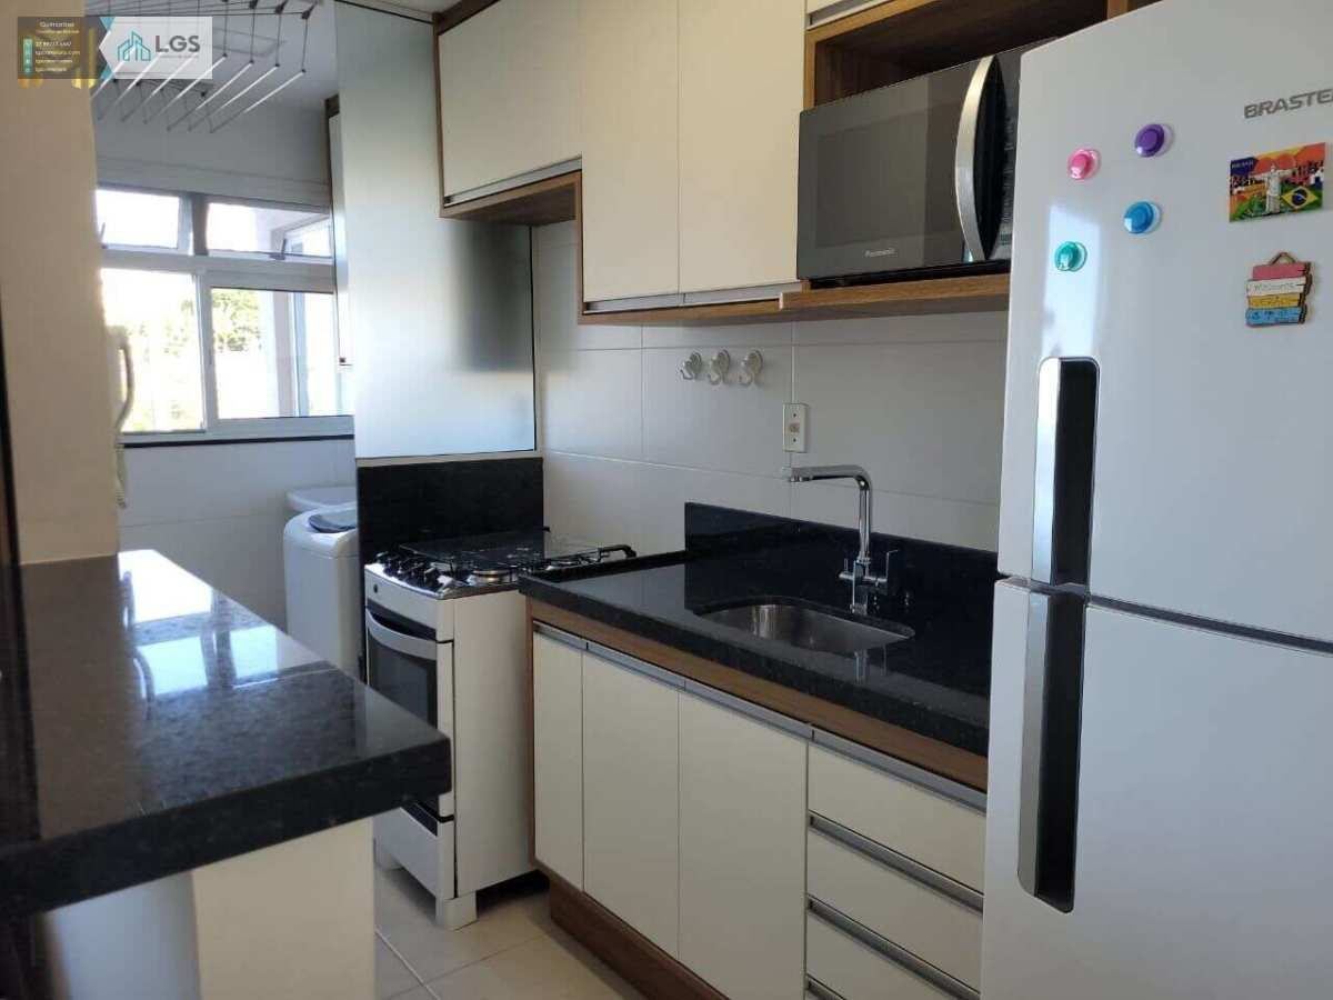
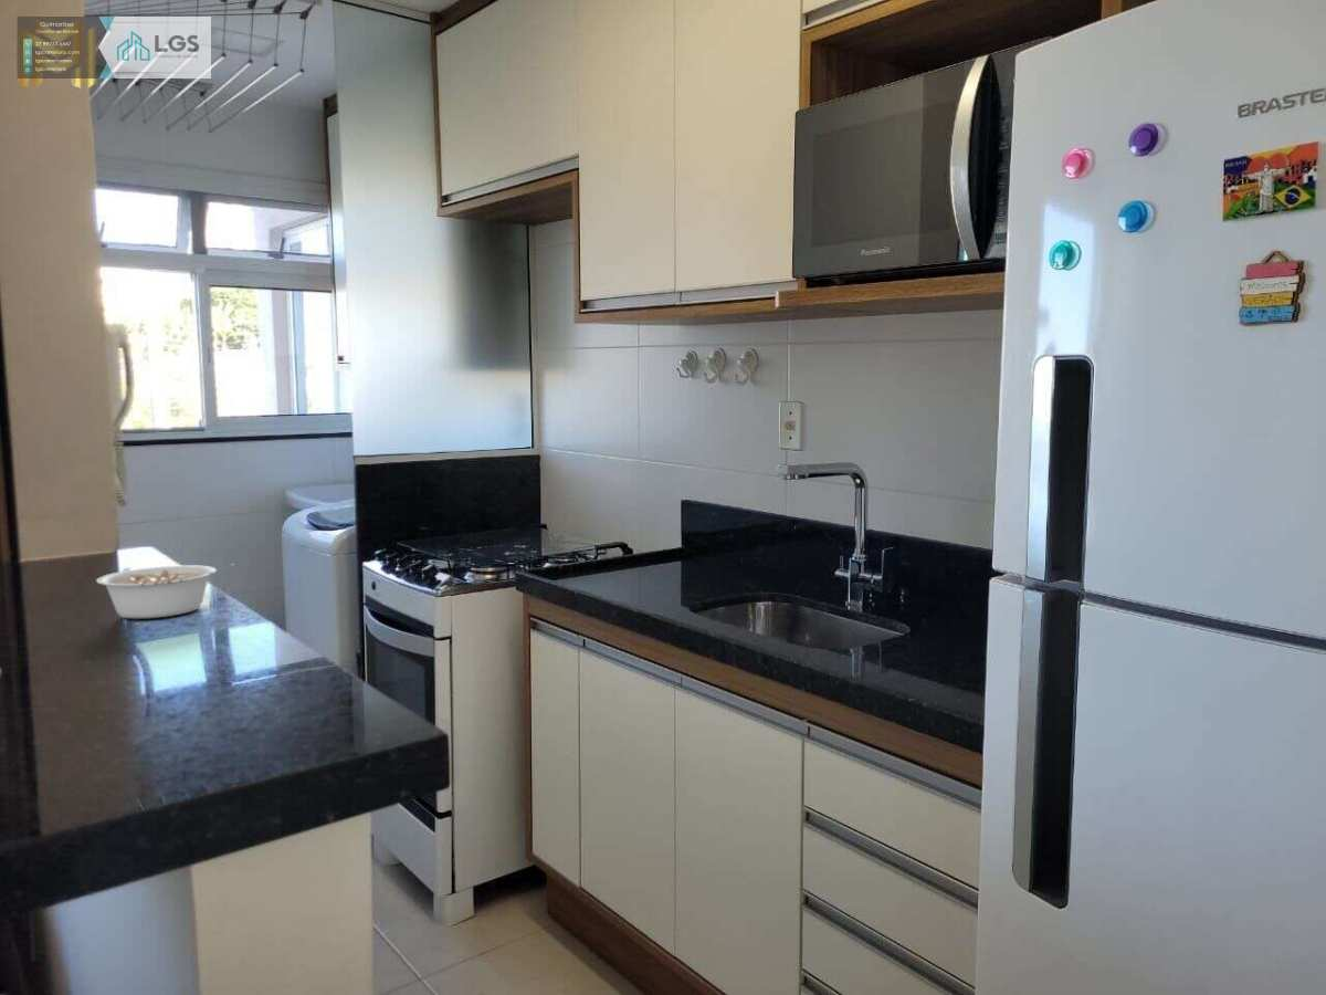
+ legume [95,563,236,619]
